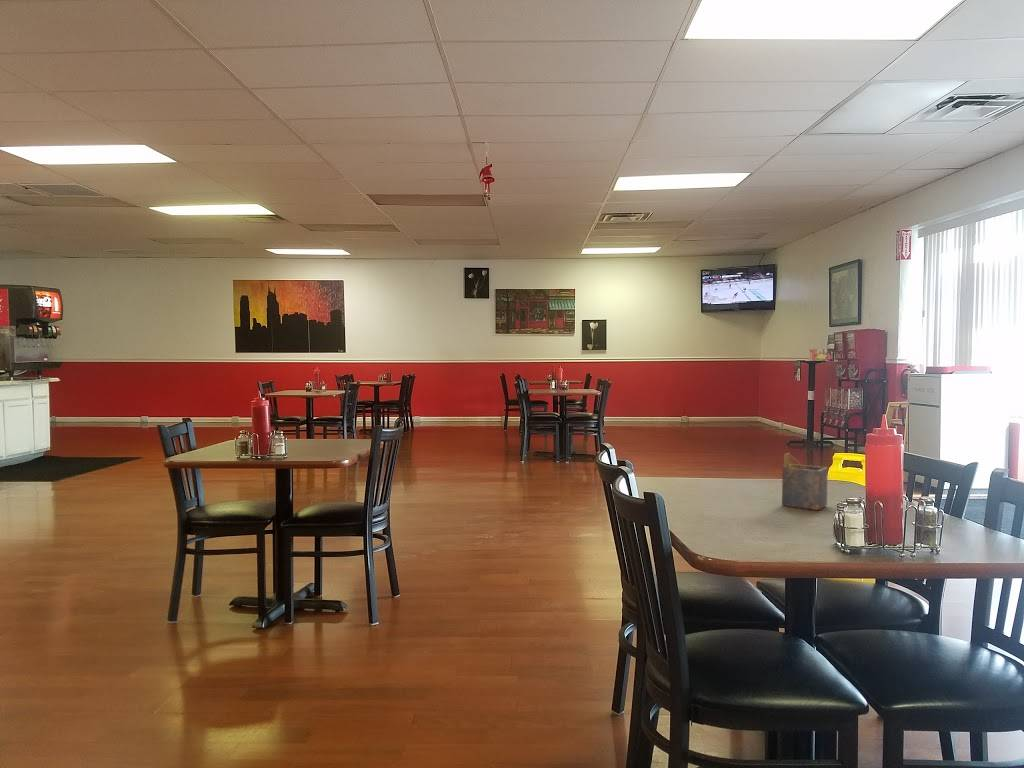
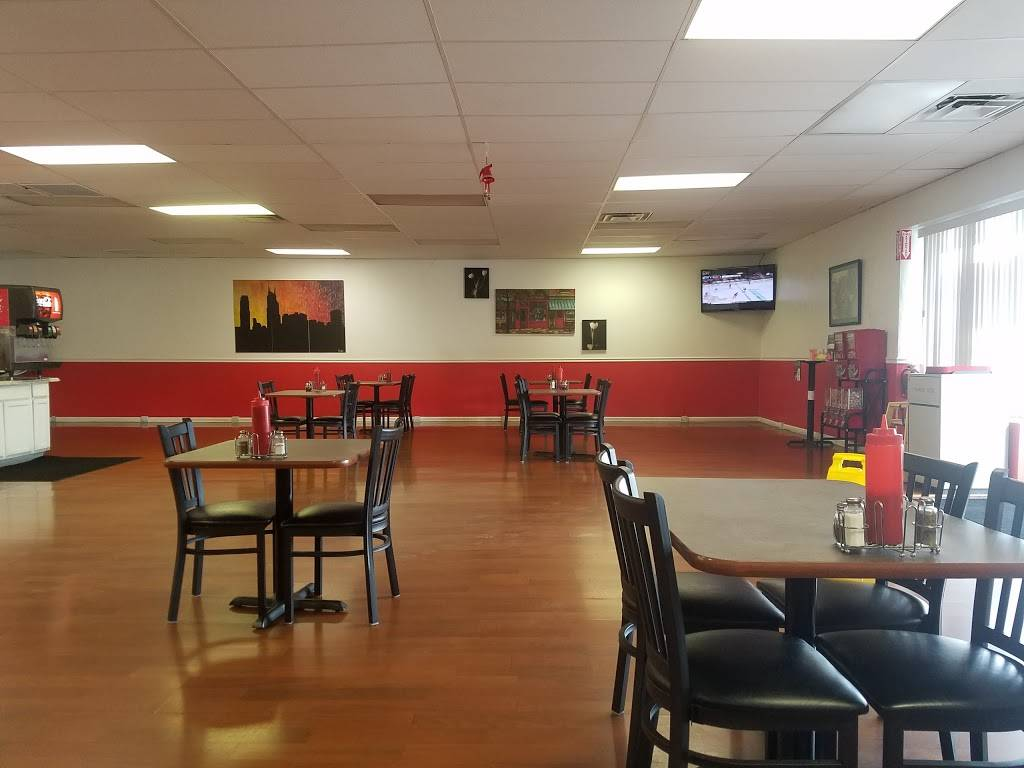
- napkin holder [781,451,829,511]
